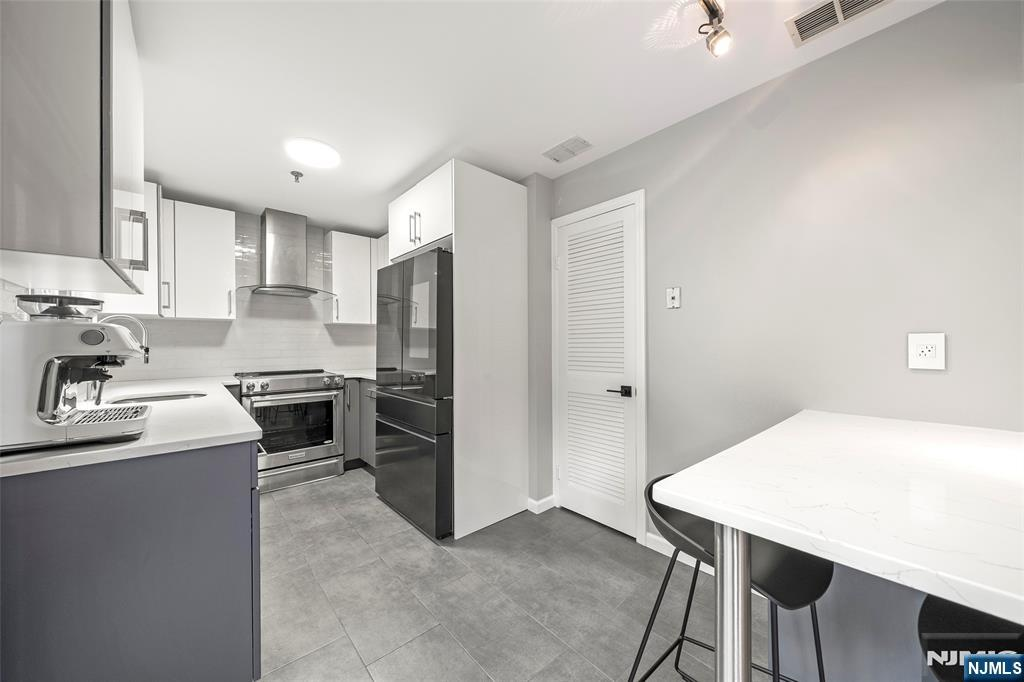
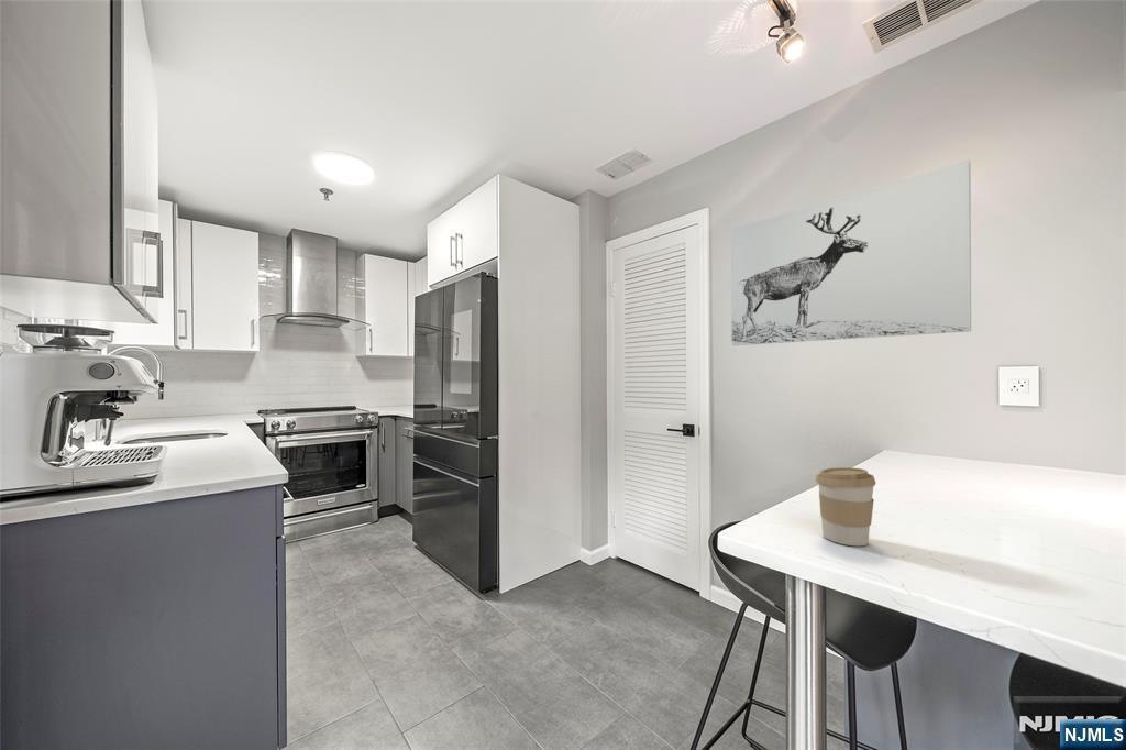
+ coffee cup [815,466,877,547]
+ wall art [730,159,972,346]
